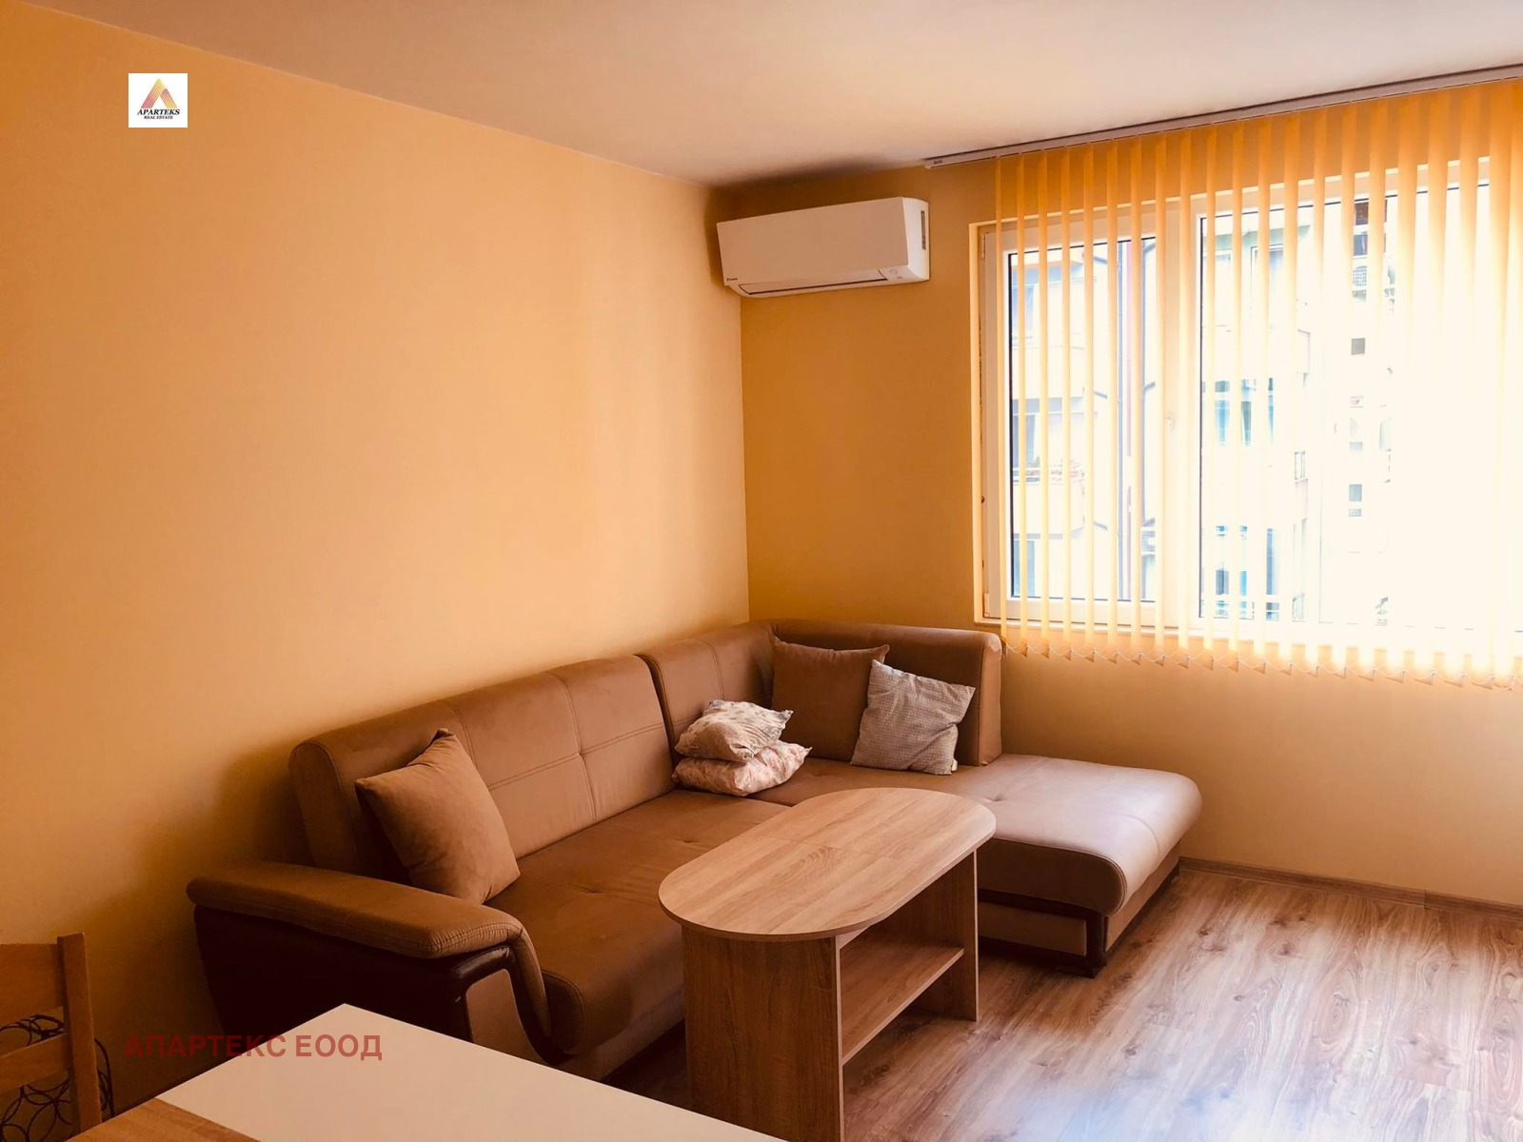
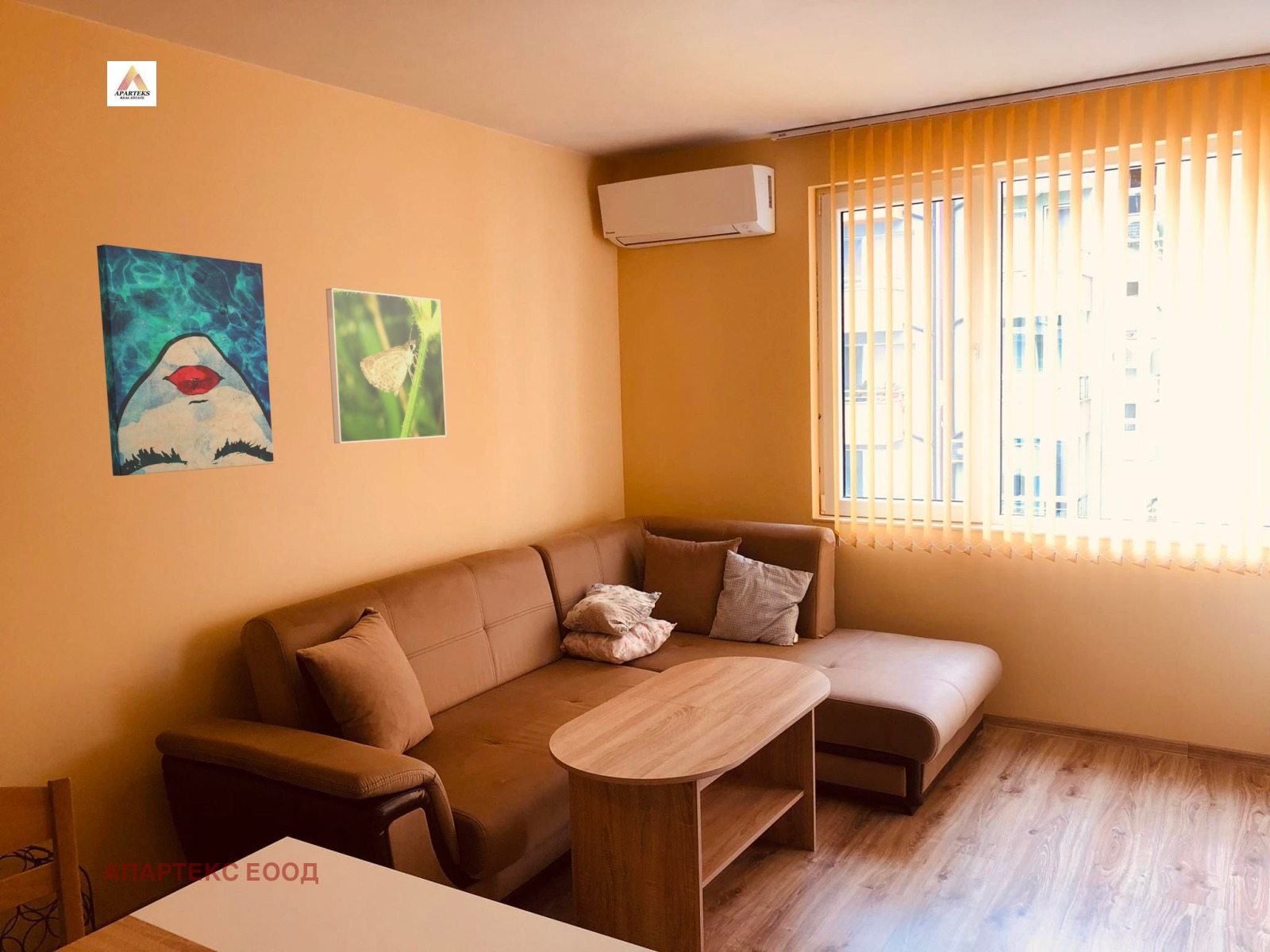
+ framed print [325,287,447,444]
+ wall art [96,244,275,477]
